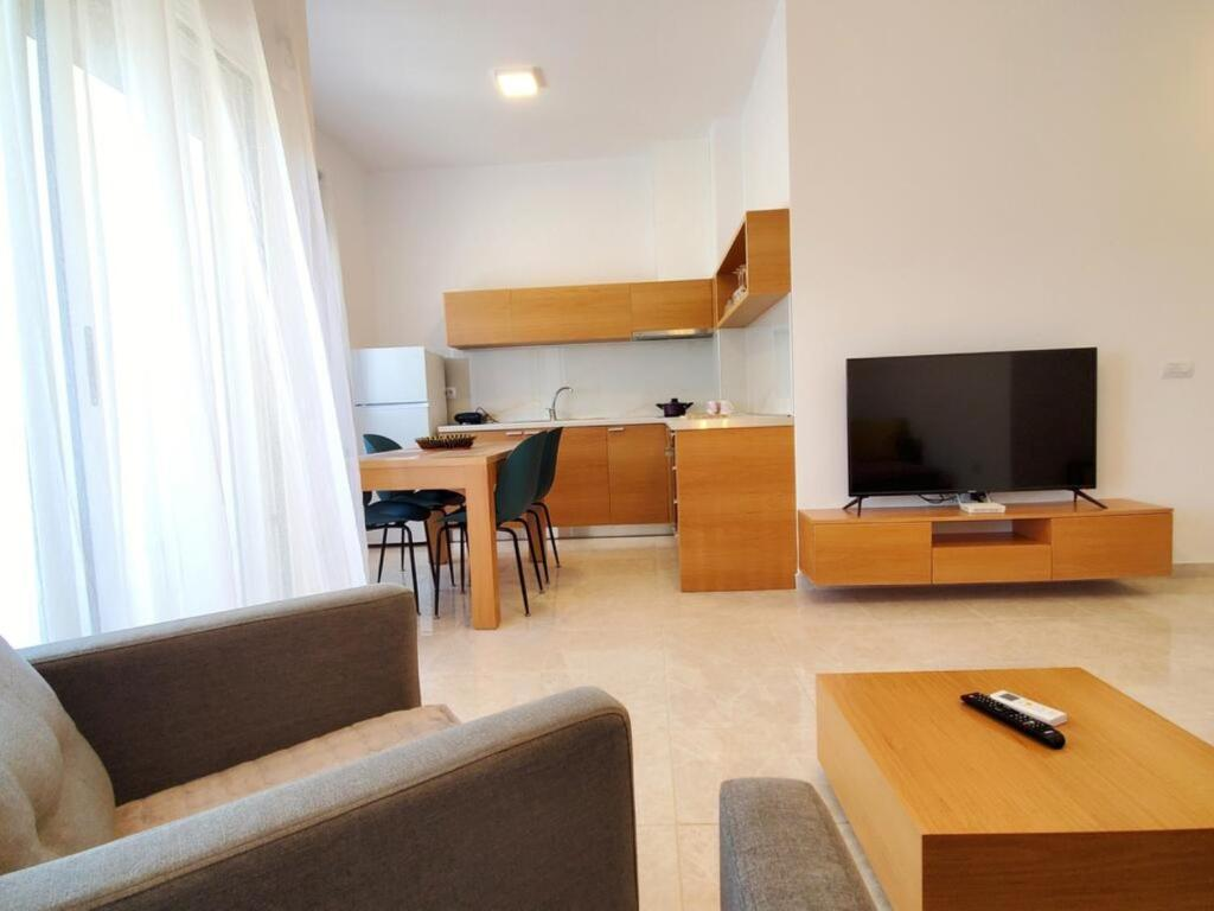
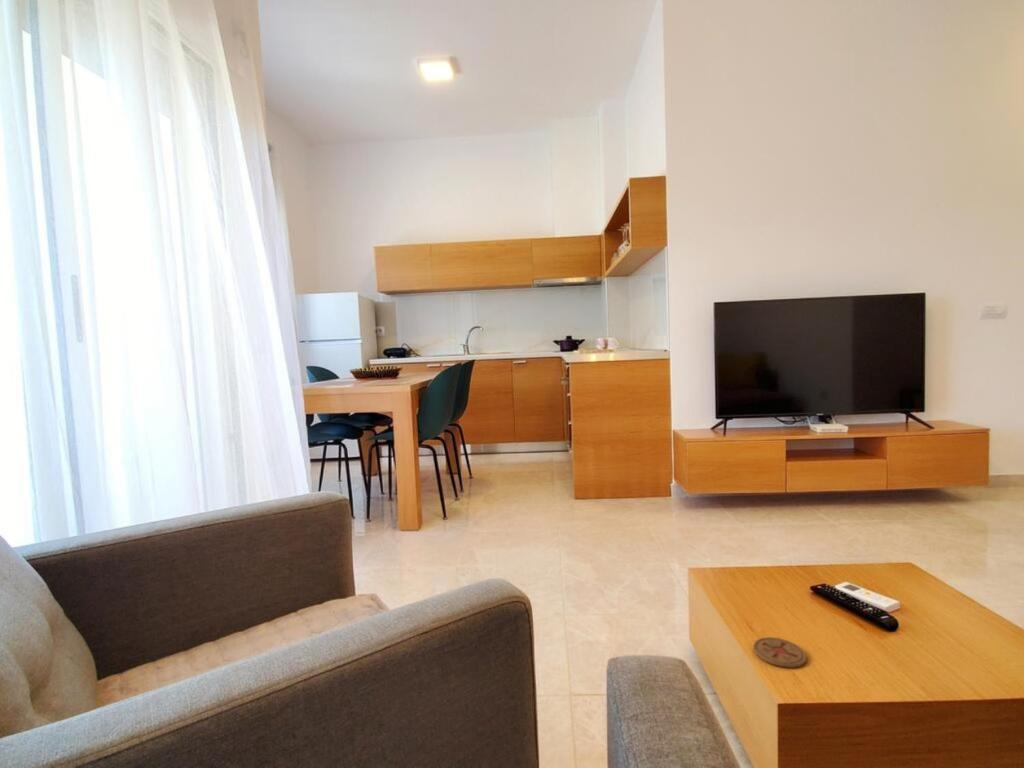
+ coaster [753,636,807,669]
